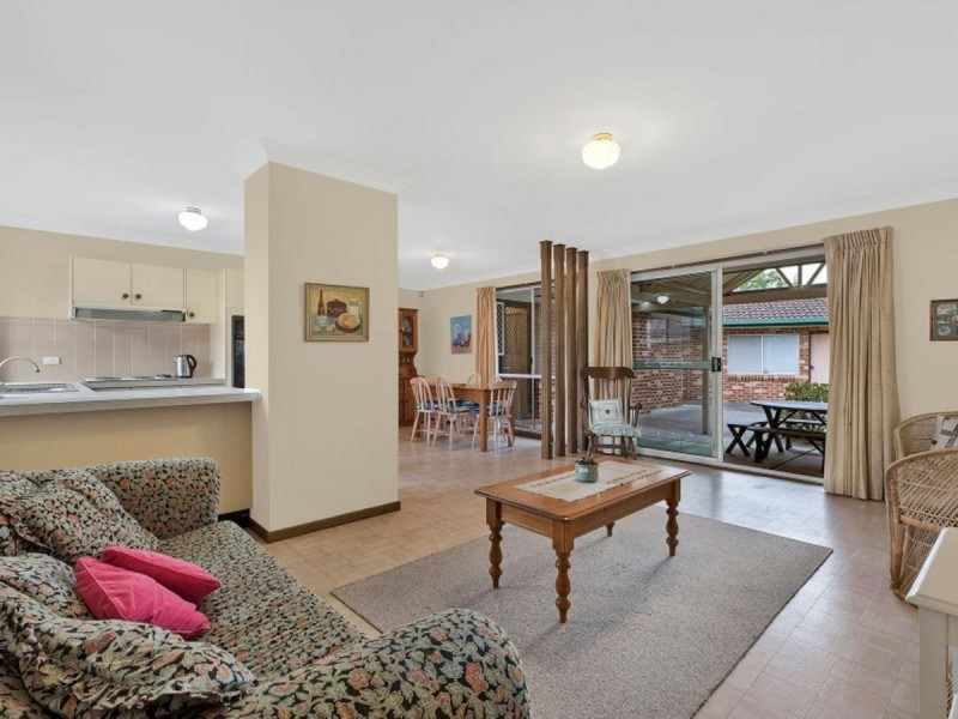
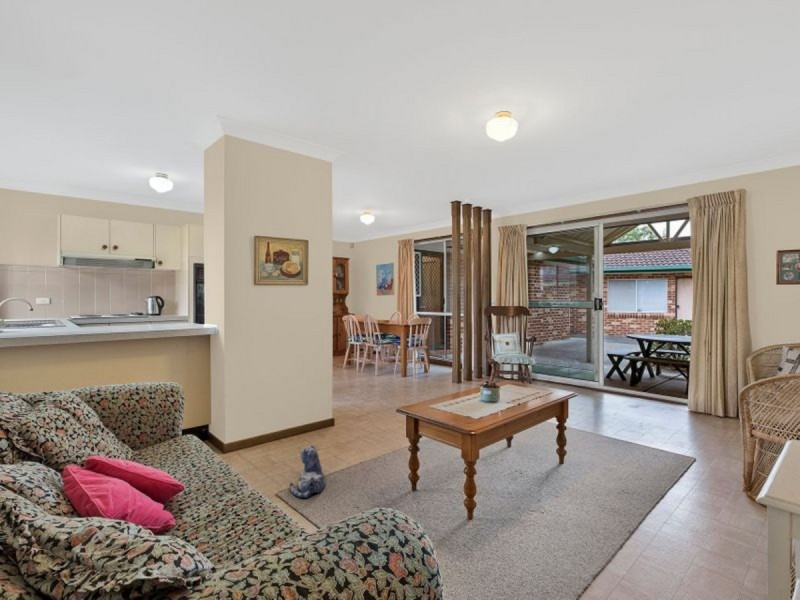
+ plush toy [289,444,327,499]
